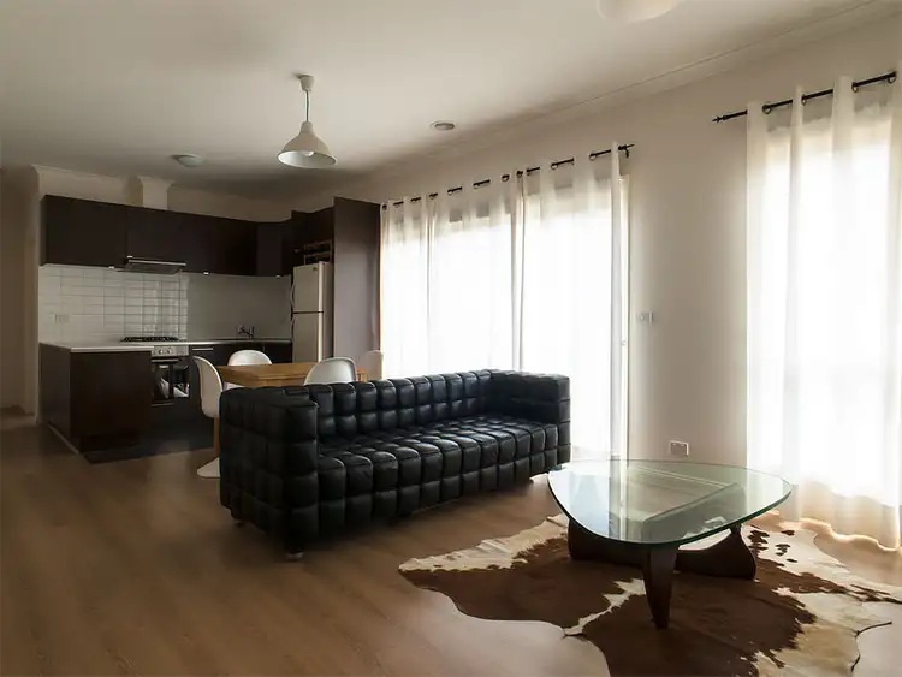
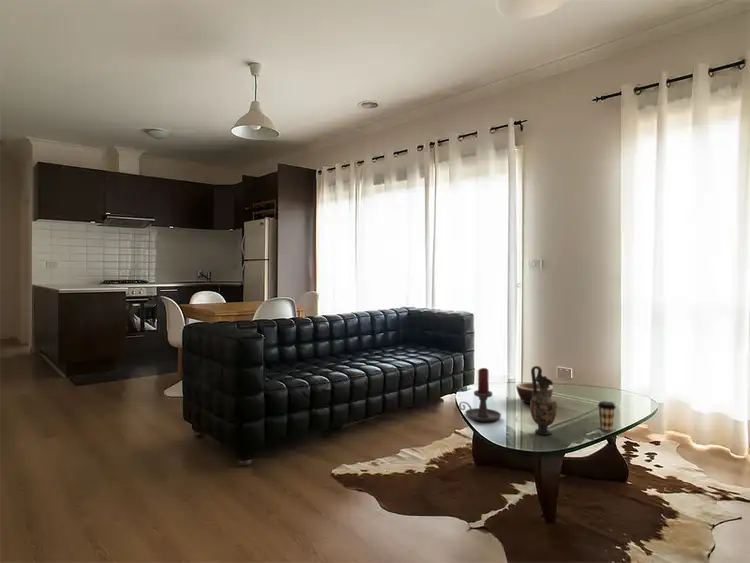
+ vase [529,365,558,436]
+ candle holder [458,367,502,423]
+ coffee cup [597,400,617,431]
+ bowl [515,382,554,404]
